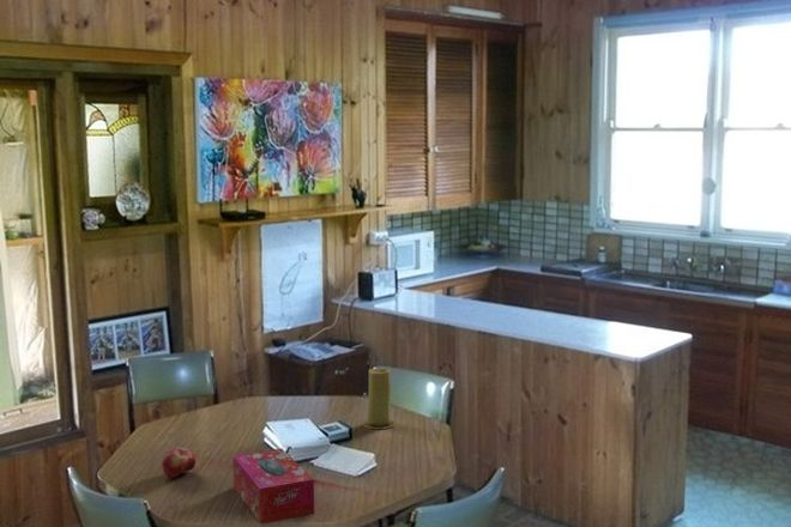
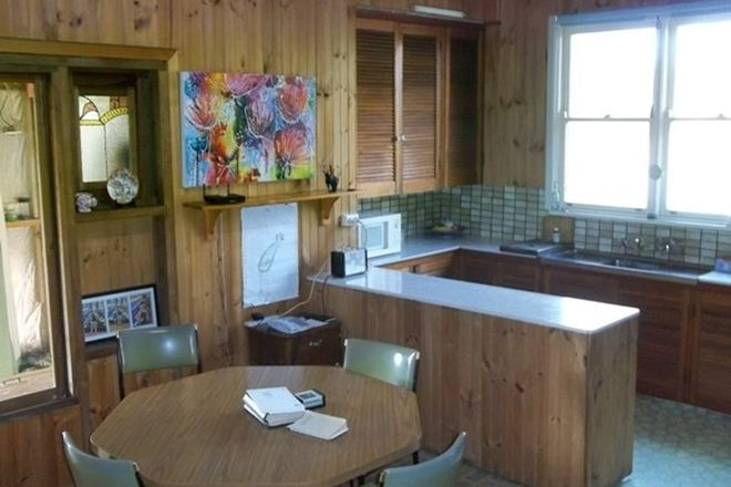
- candle [362,368,396,430]
- fruit [161,447,197,479]
- tissue box [231,448,315,525]
